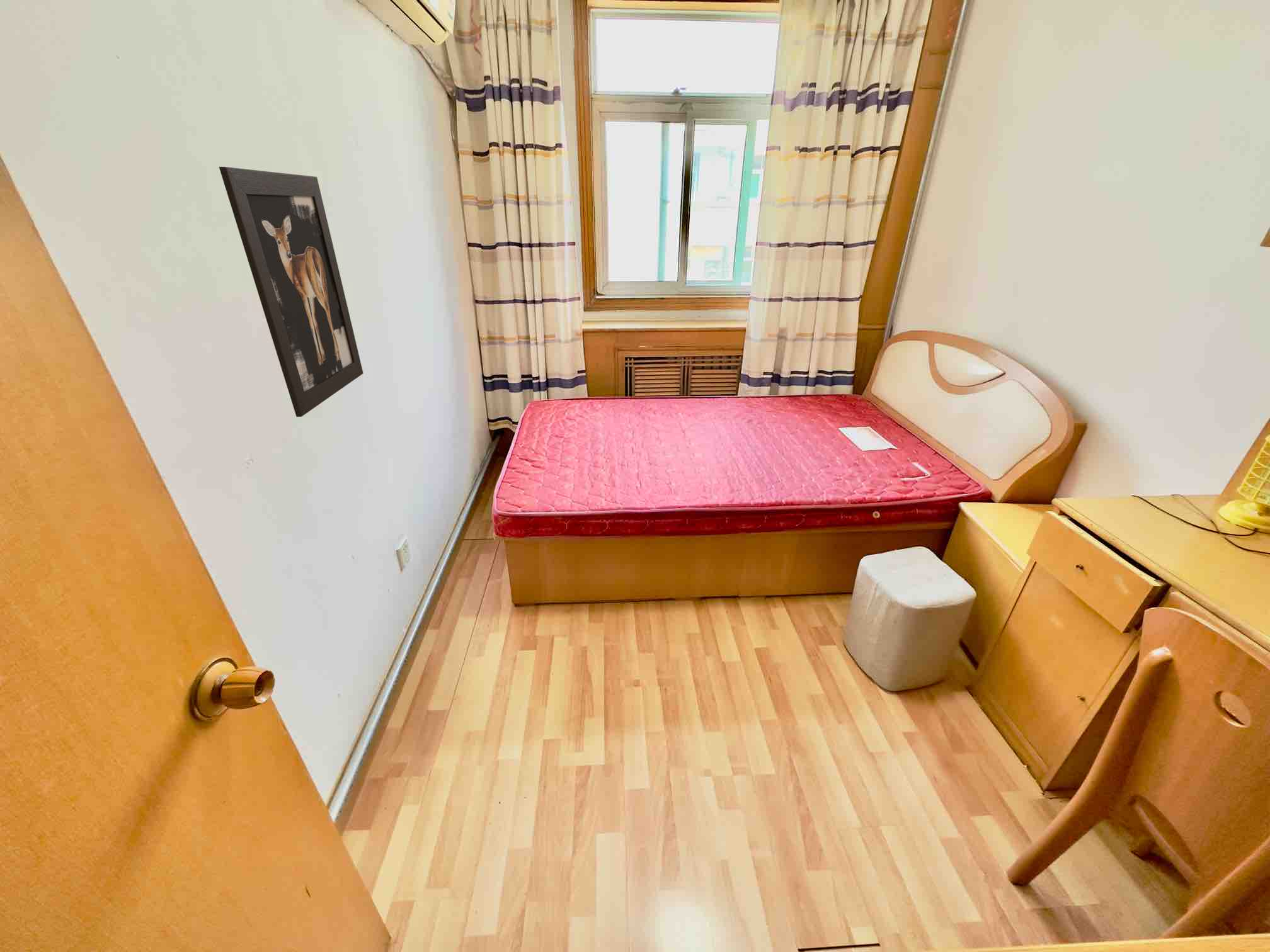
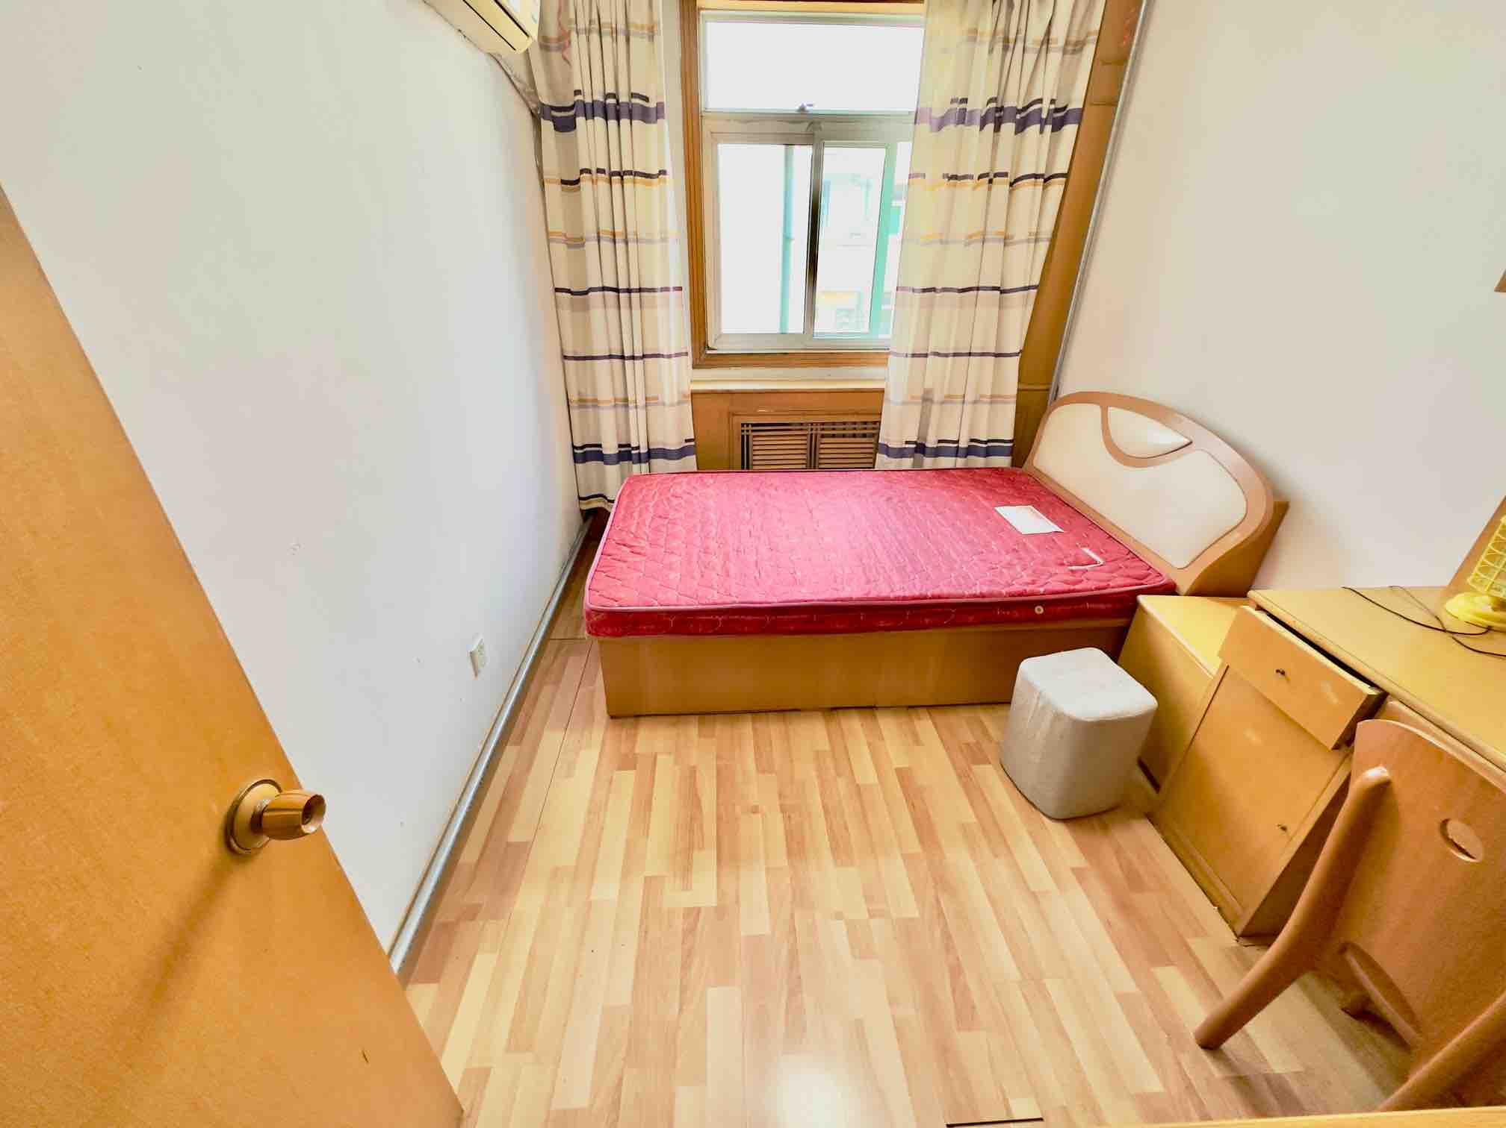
- wall art [219,166,363,417]
